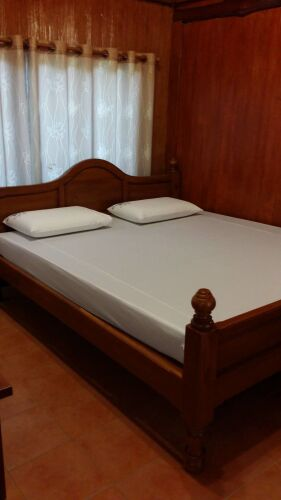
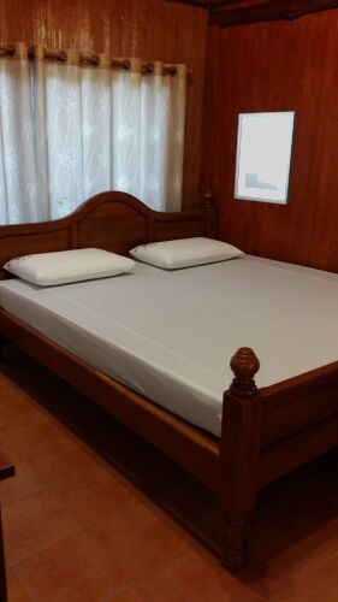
+ wall art [233,111,298,206]
